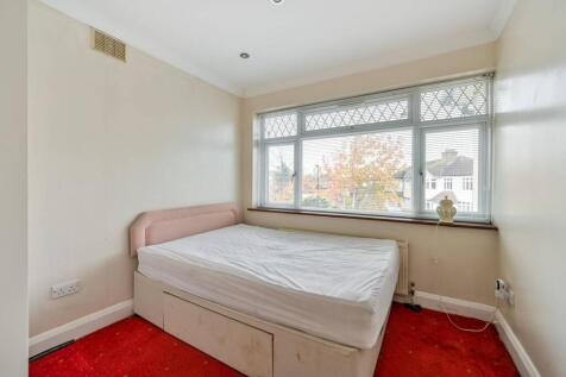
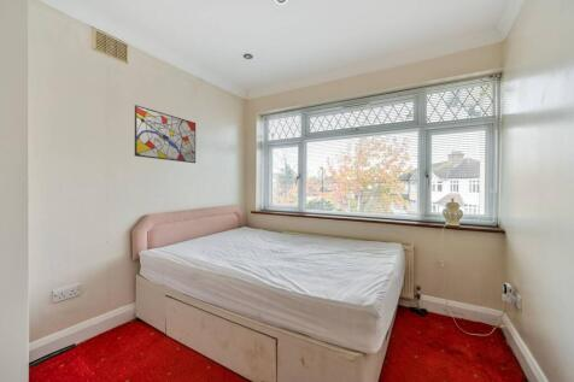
+ wall art [134,104,197,164]
